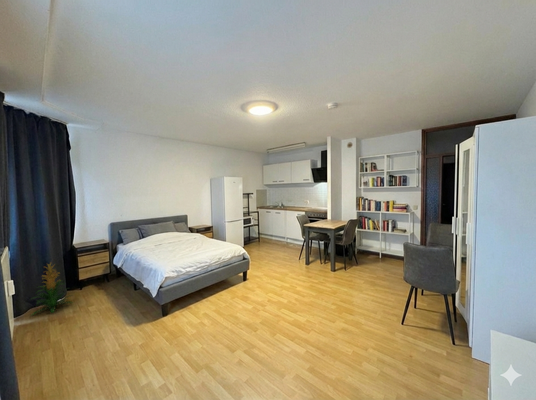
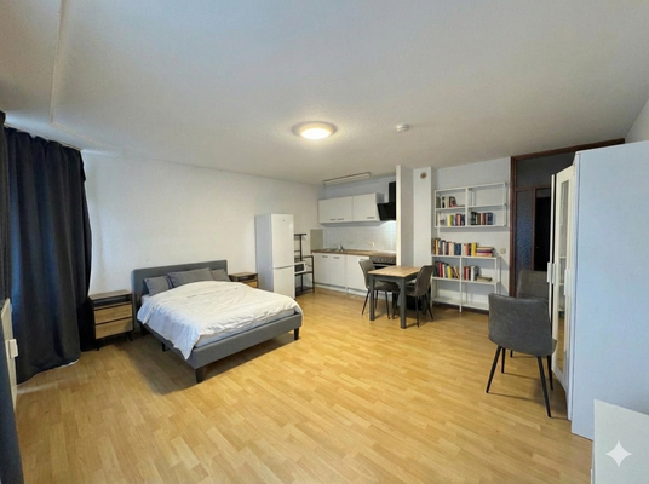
- indoor plant [29,261,74,316]
